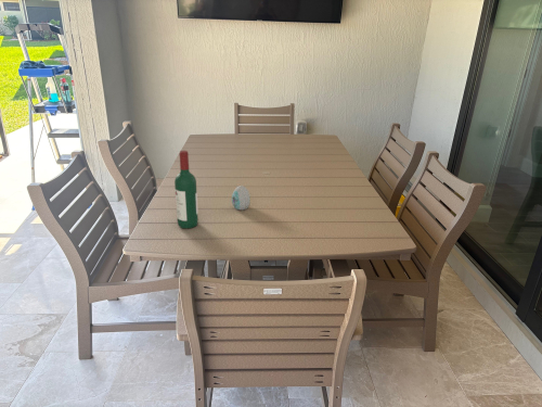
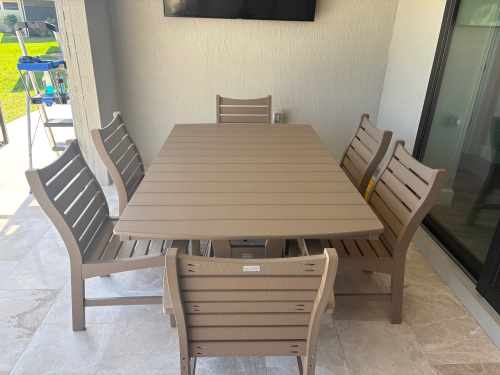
- wine bottle [173,150,199,229]
- decorative egg [231,185,251,211]
